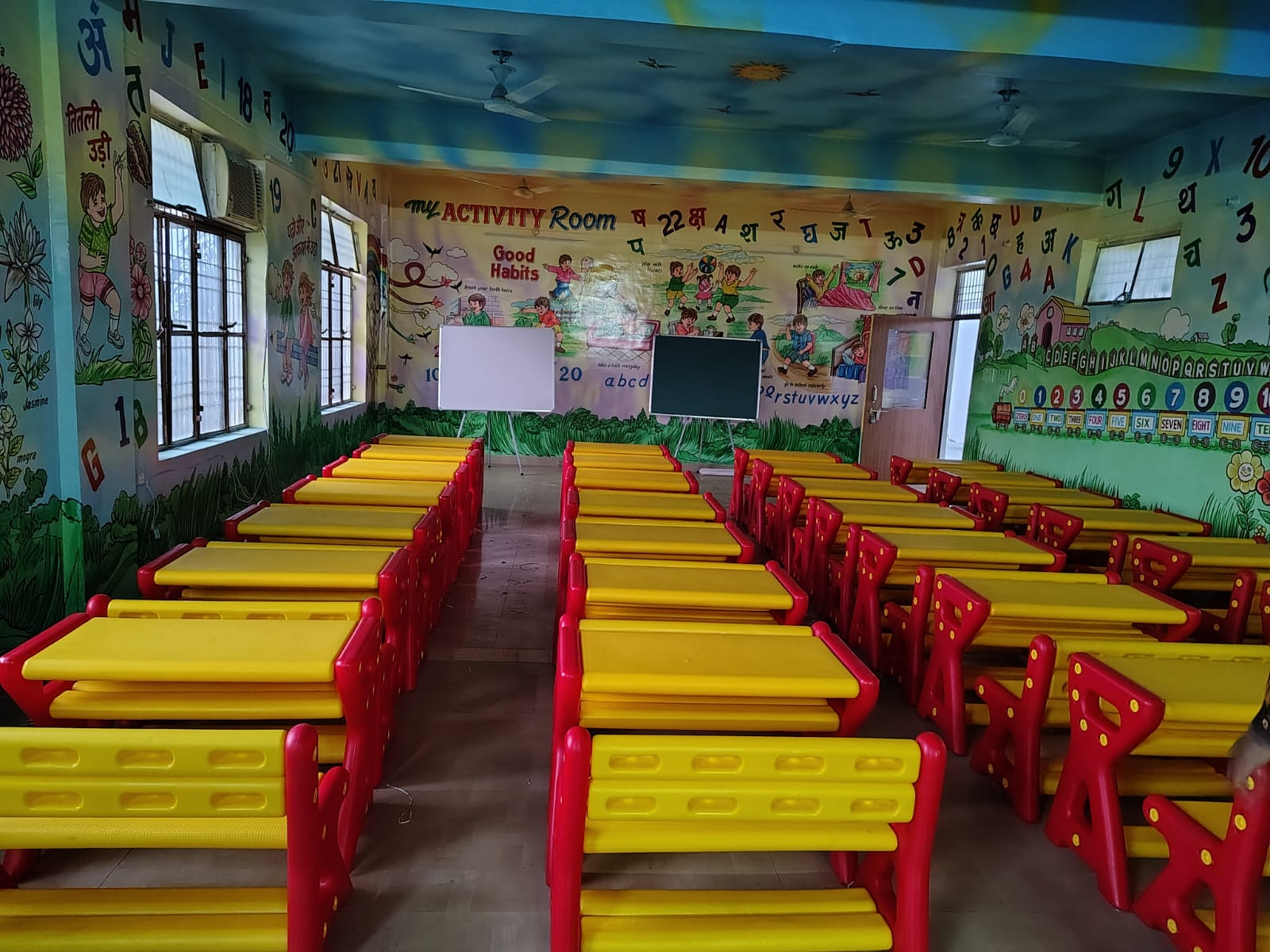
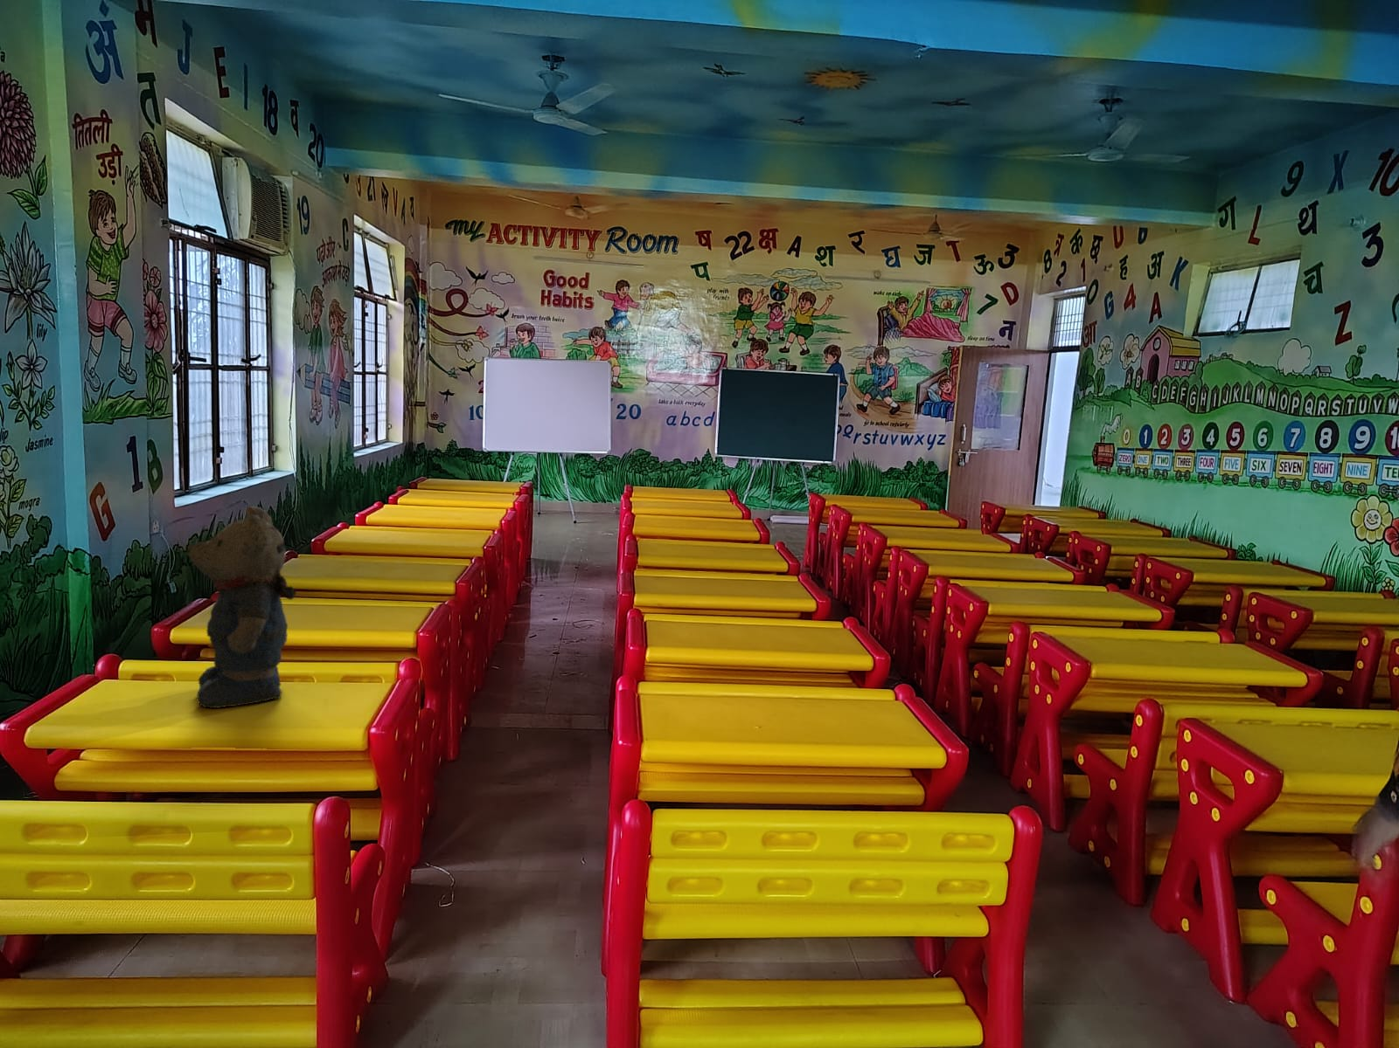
+ teddy bear [185,505,299,709]
